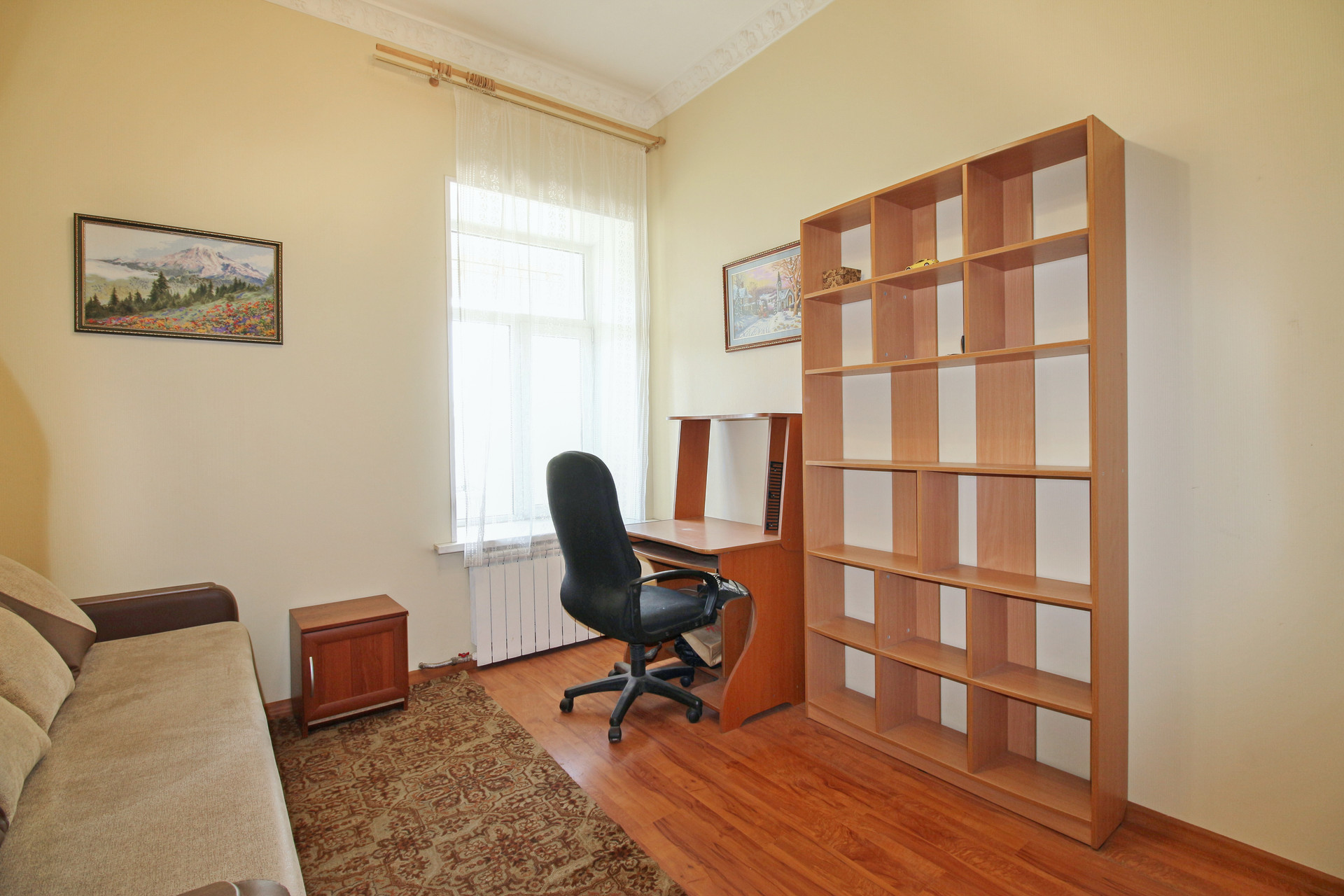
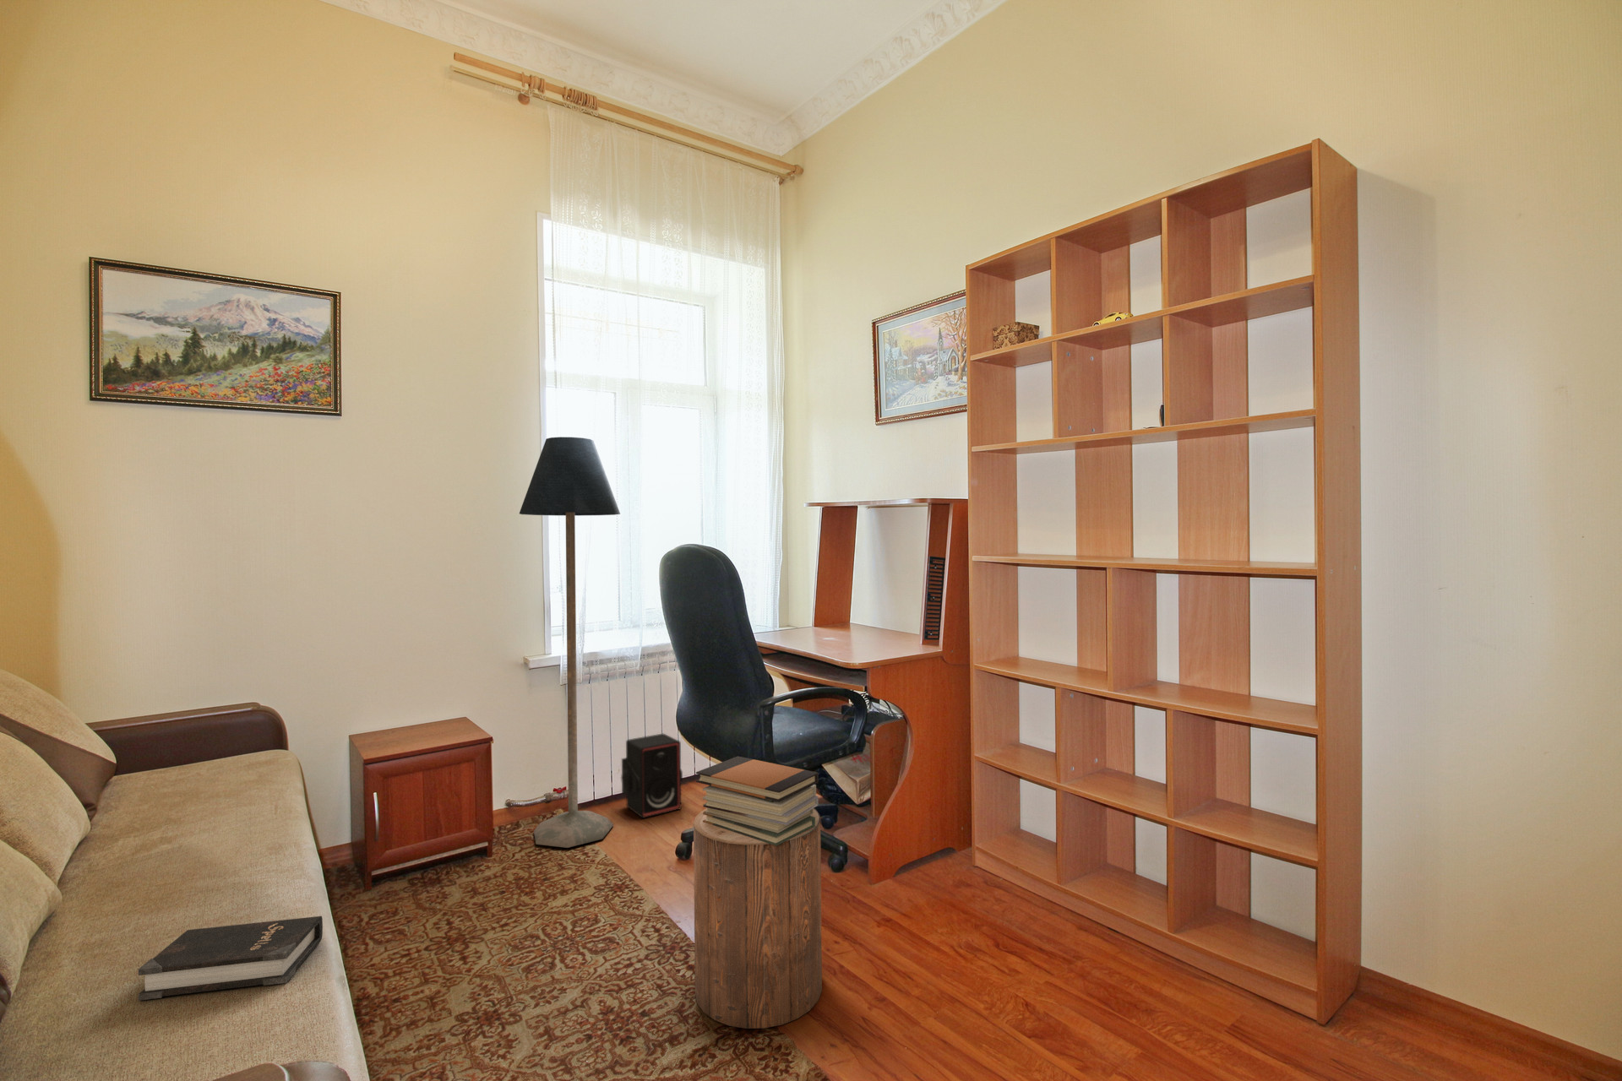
+ hardback book [138,916,323,1001]
+ stereo [620,734,683,819]
+ book stack [695,755,819,846]
+ floor lamp [519,436,620,848]
+ stool [693,807,823,1029]
